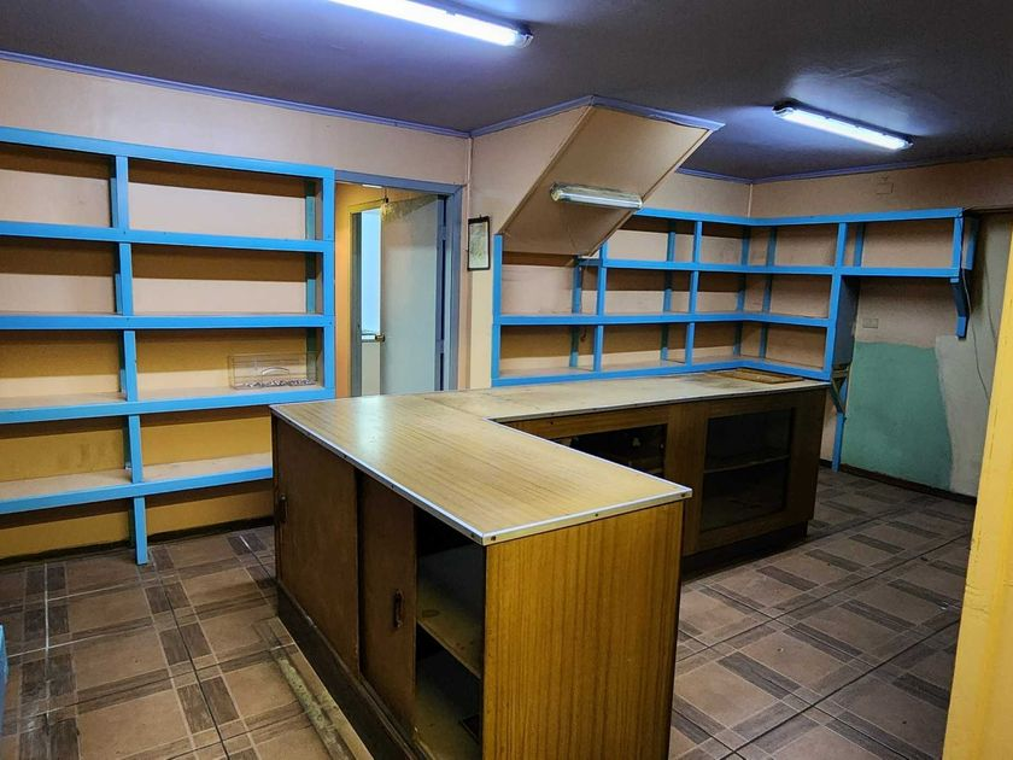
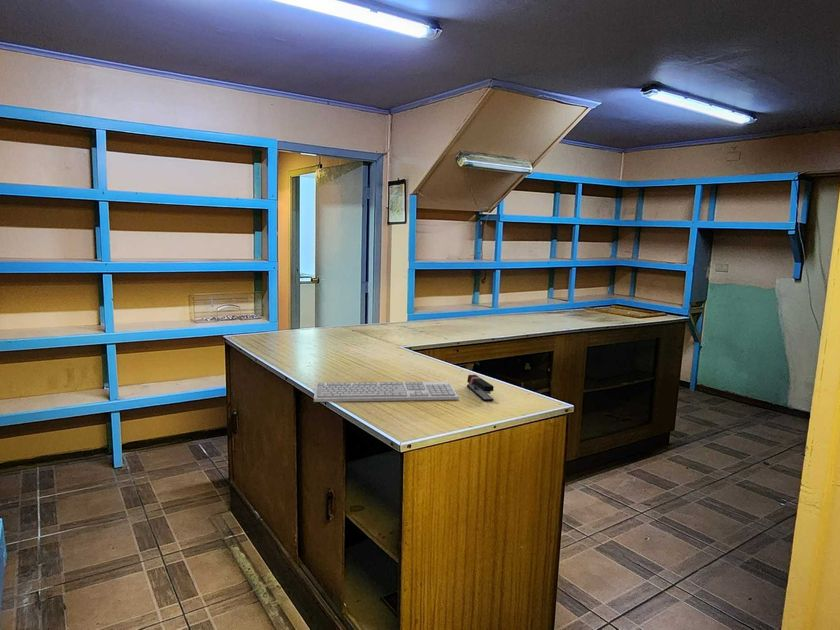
+ stapler [466,374,494,402]
+ keyboard [313,381,460,403]
